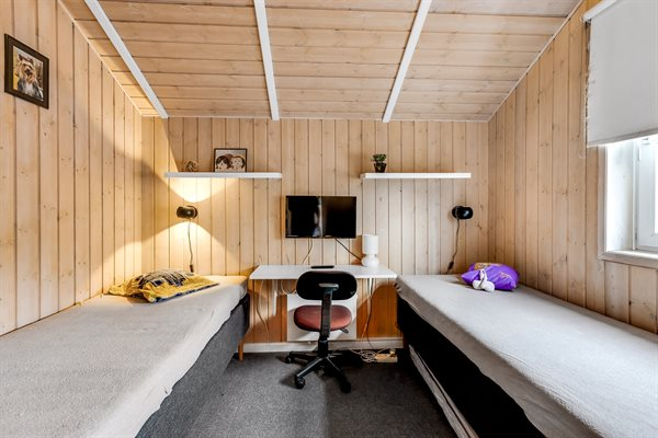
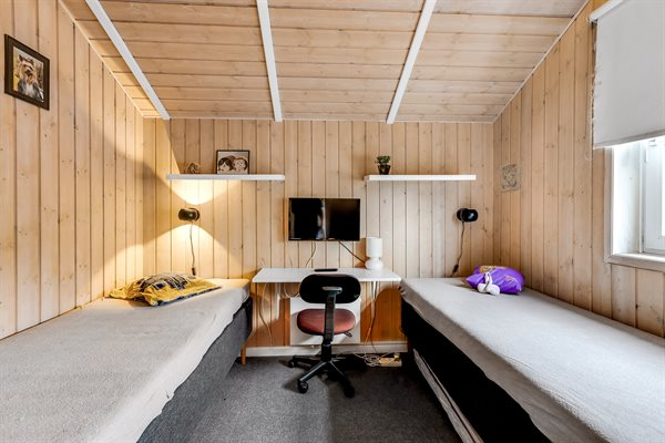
+ wall ornament [499,159,522,194]
